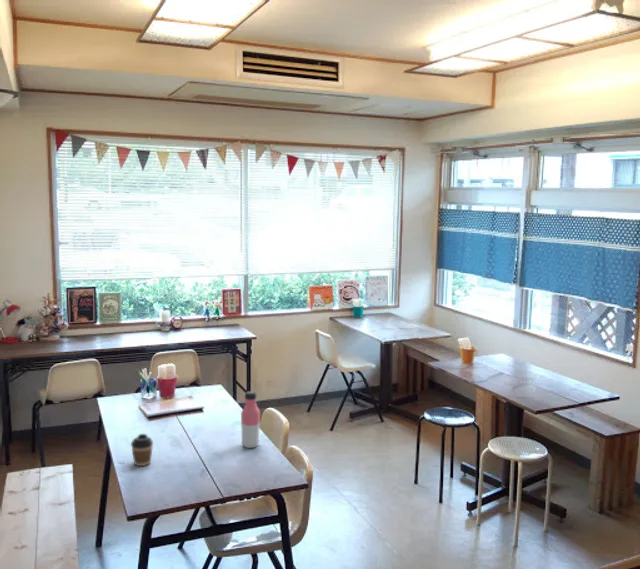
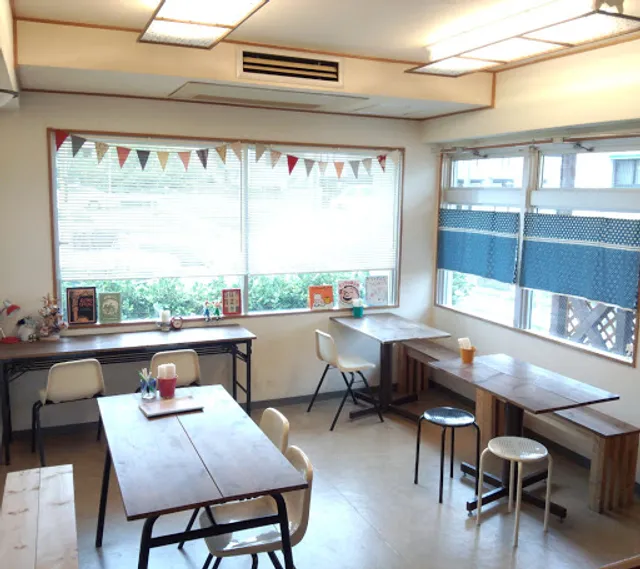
- coffee cup [130,433,154,467]
- water bottle [240,390,261,449]
